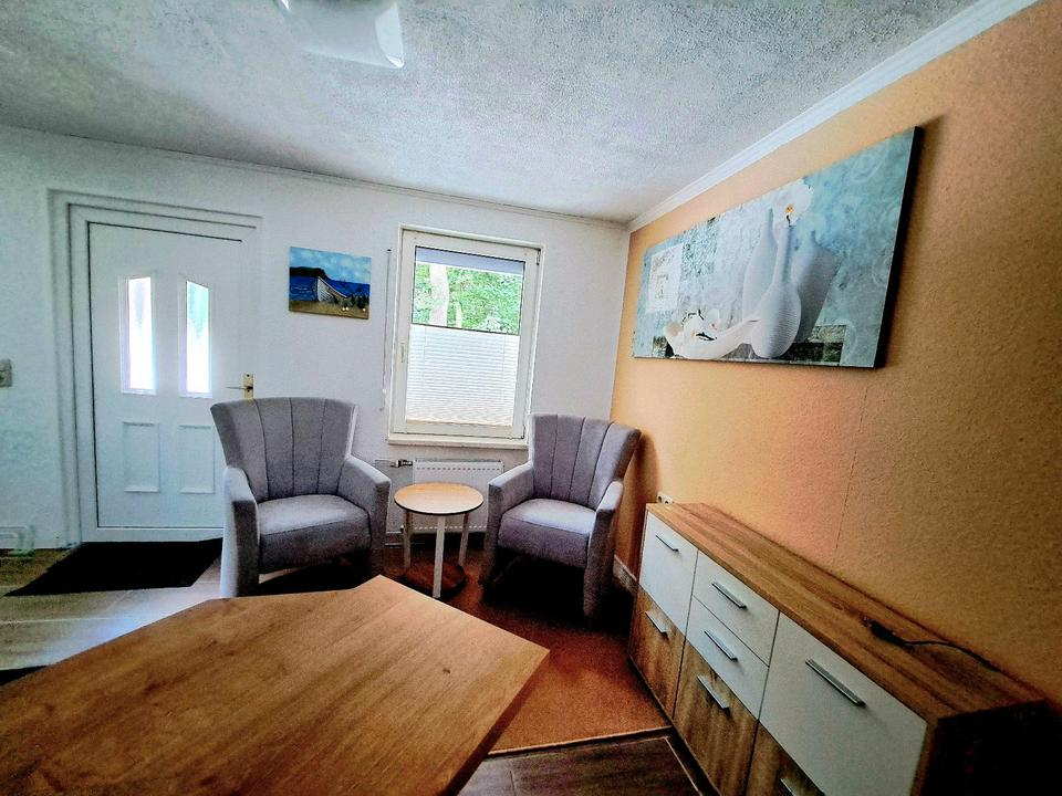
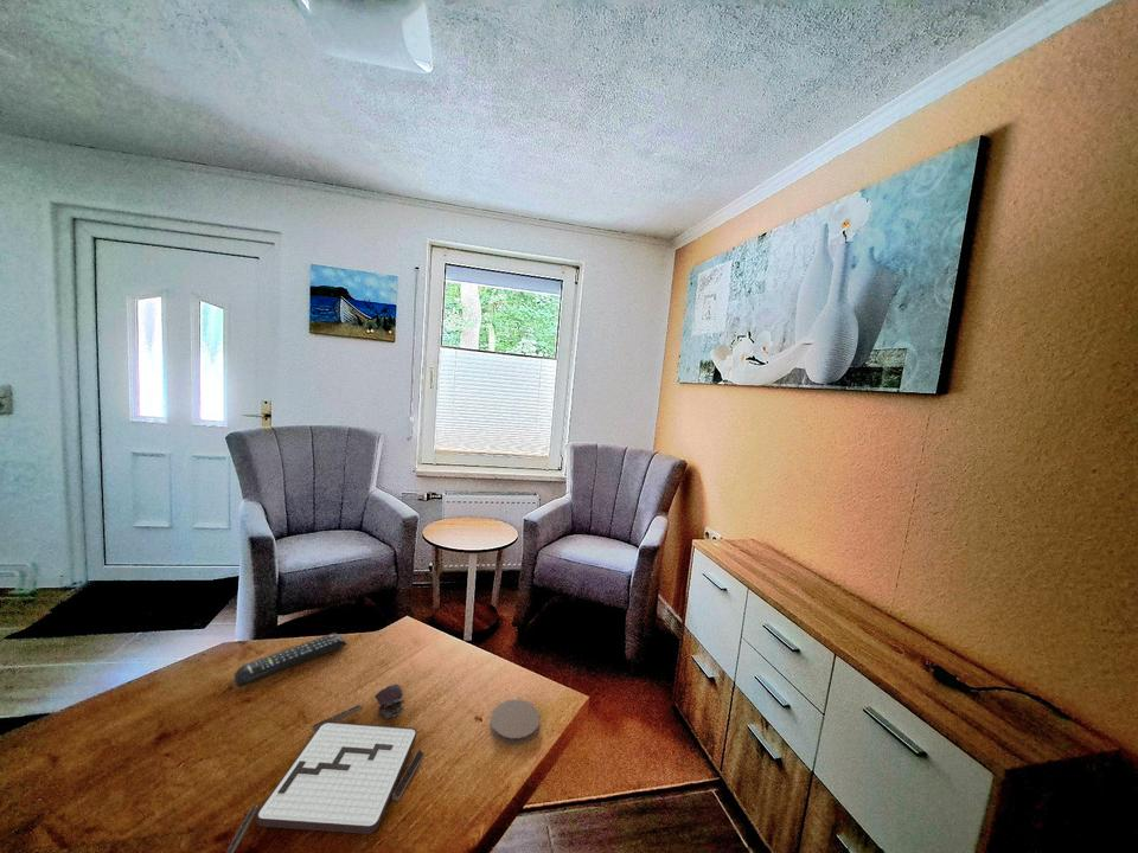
+ board game [225,682,426,853]
+ remote control [234,633,347,687]
+ coaster [490,699,541,745]
